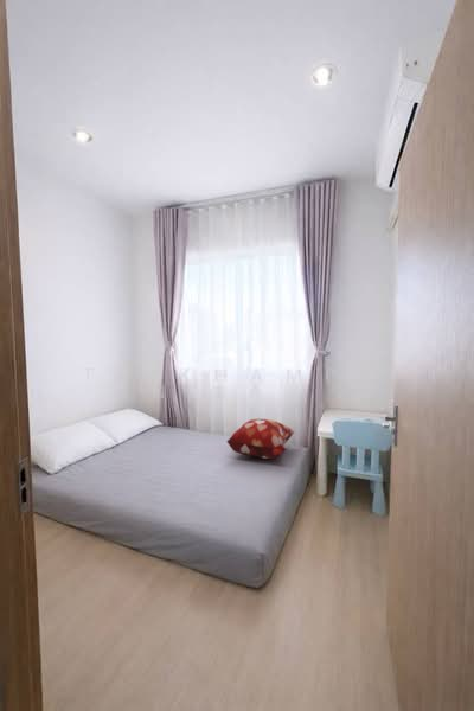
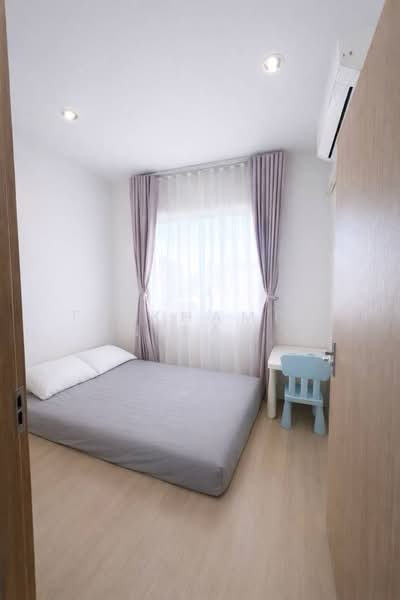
- decorative pillow [225,418,295,460]
